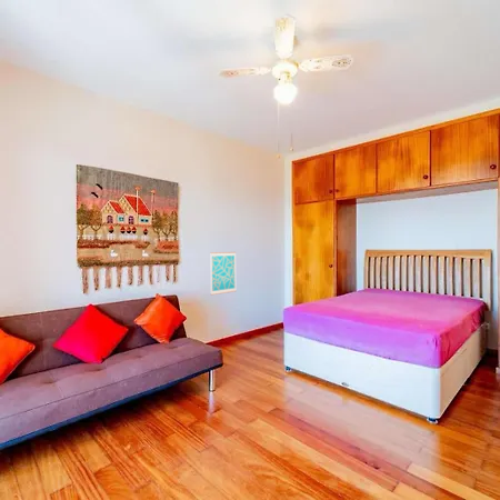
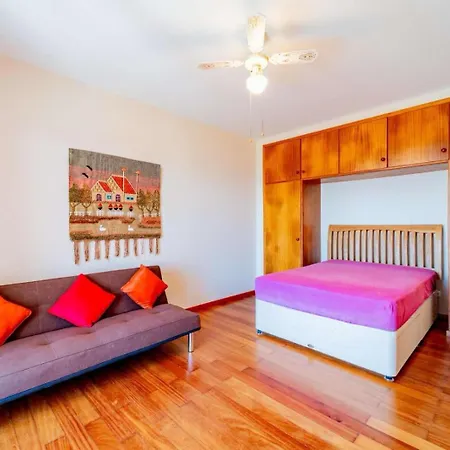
- wall art [209,251,237,296]
